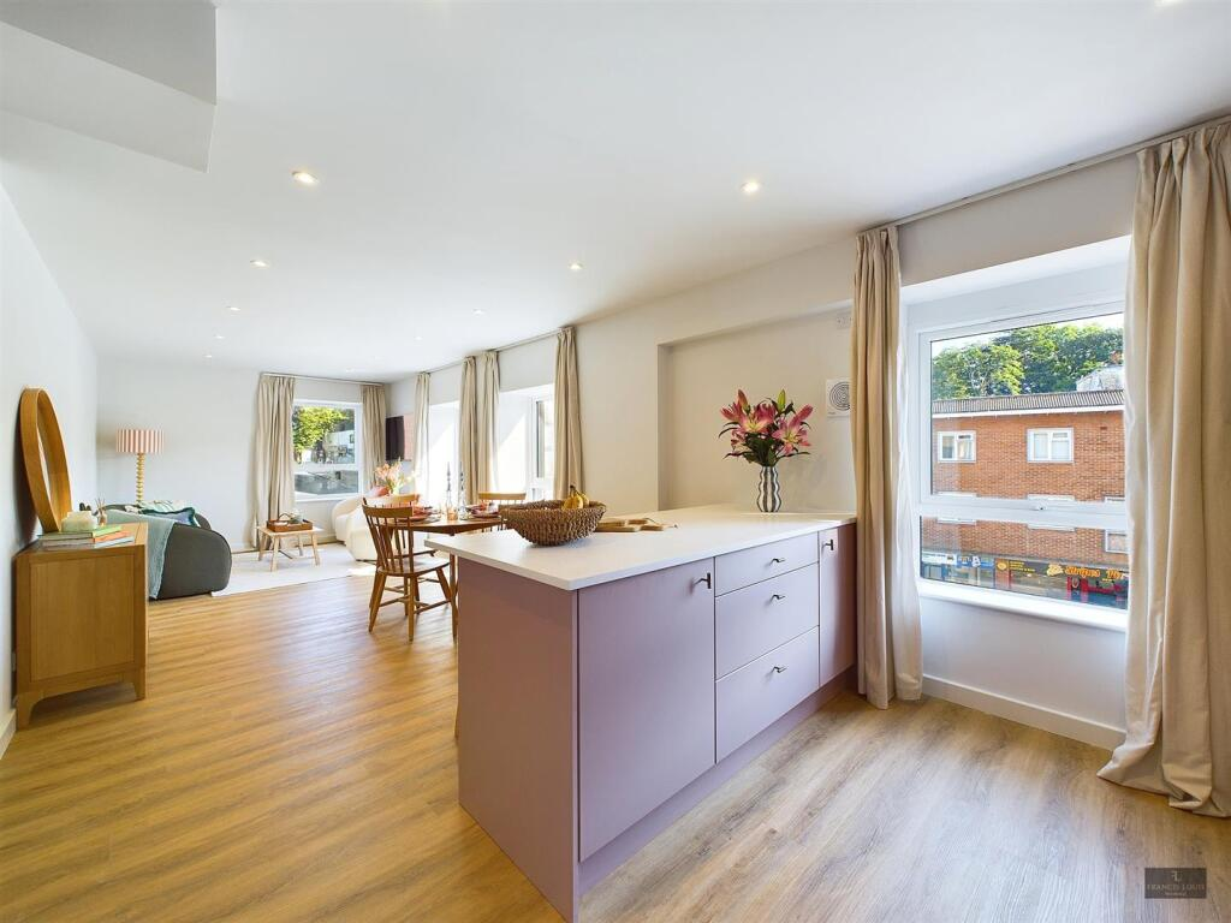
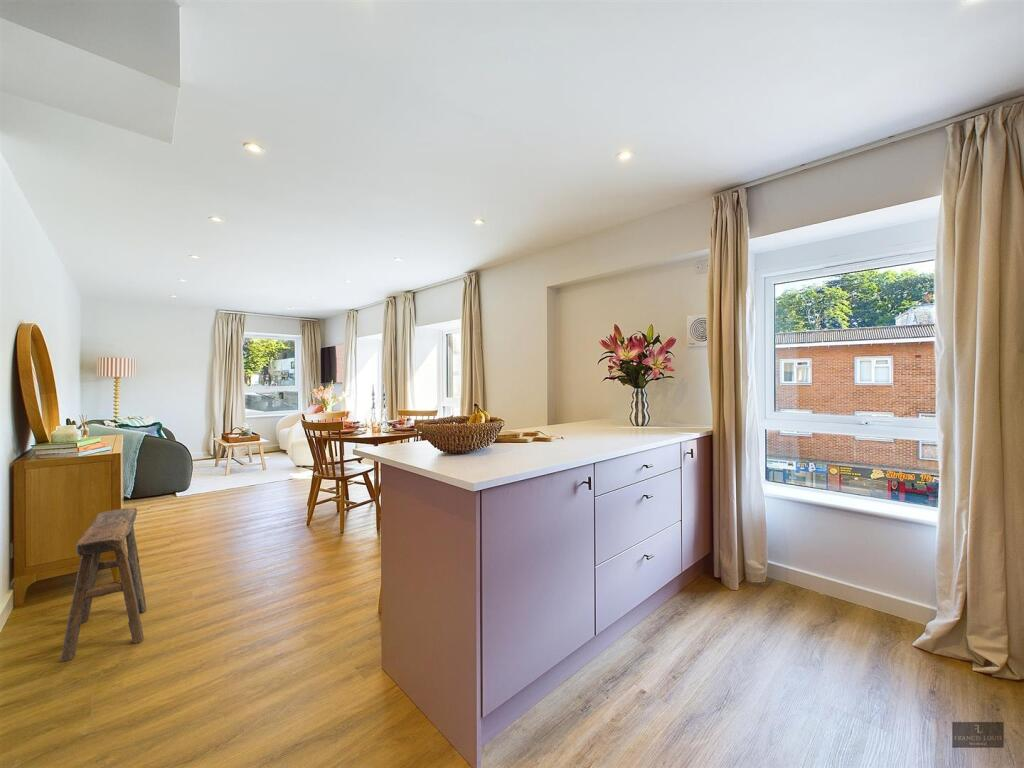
+ stool [60,506,148,663]
